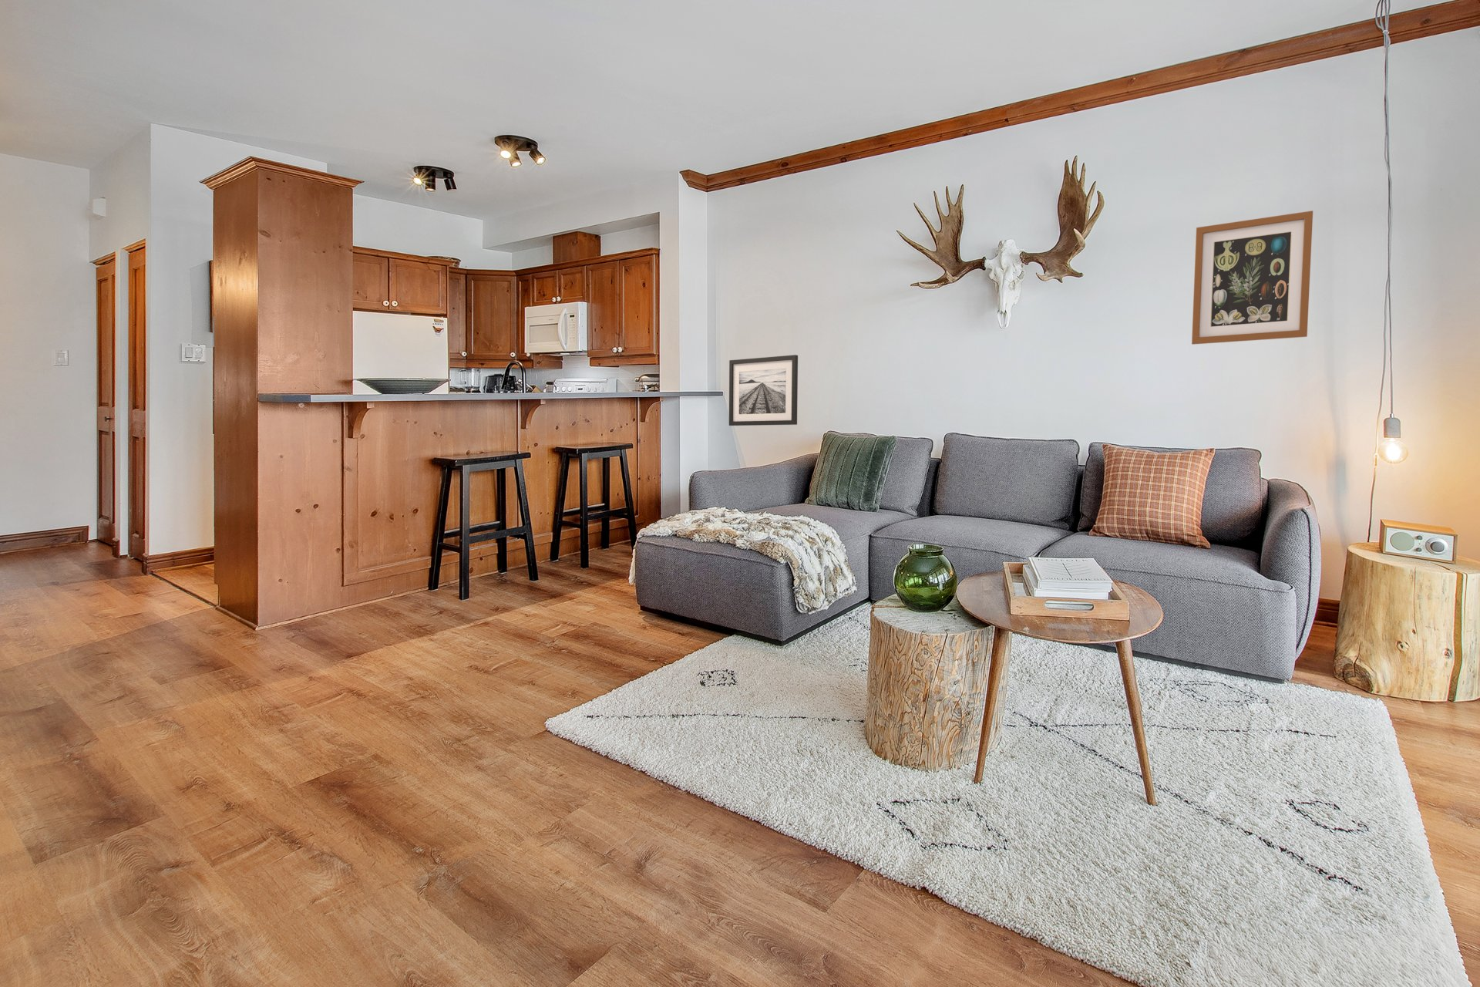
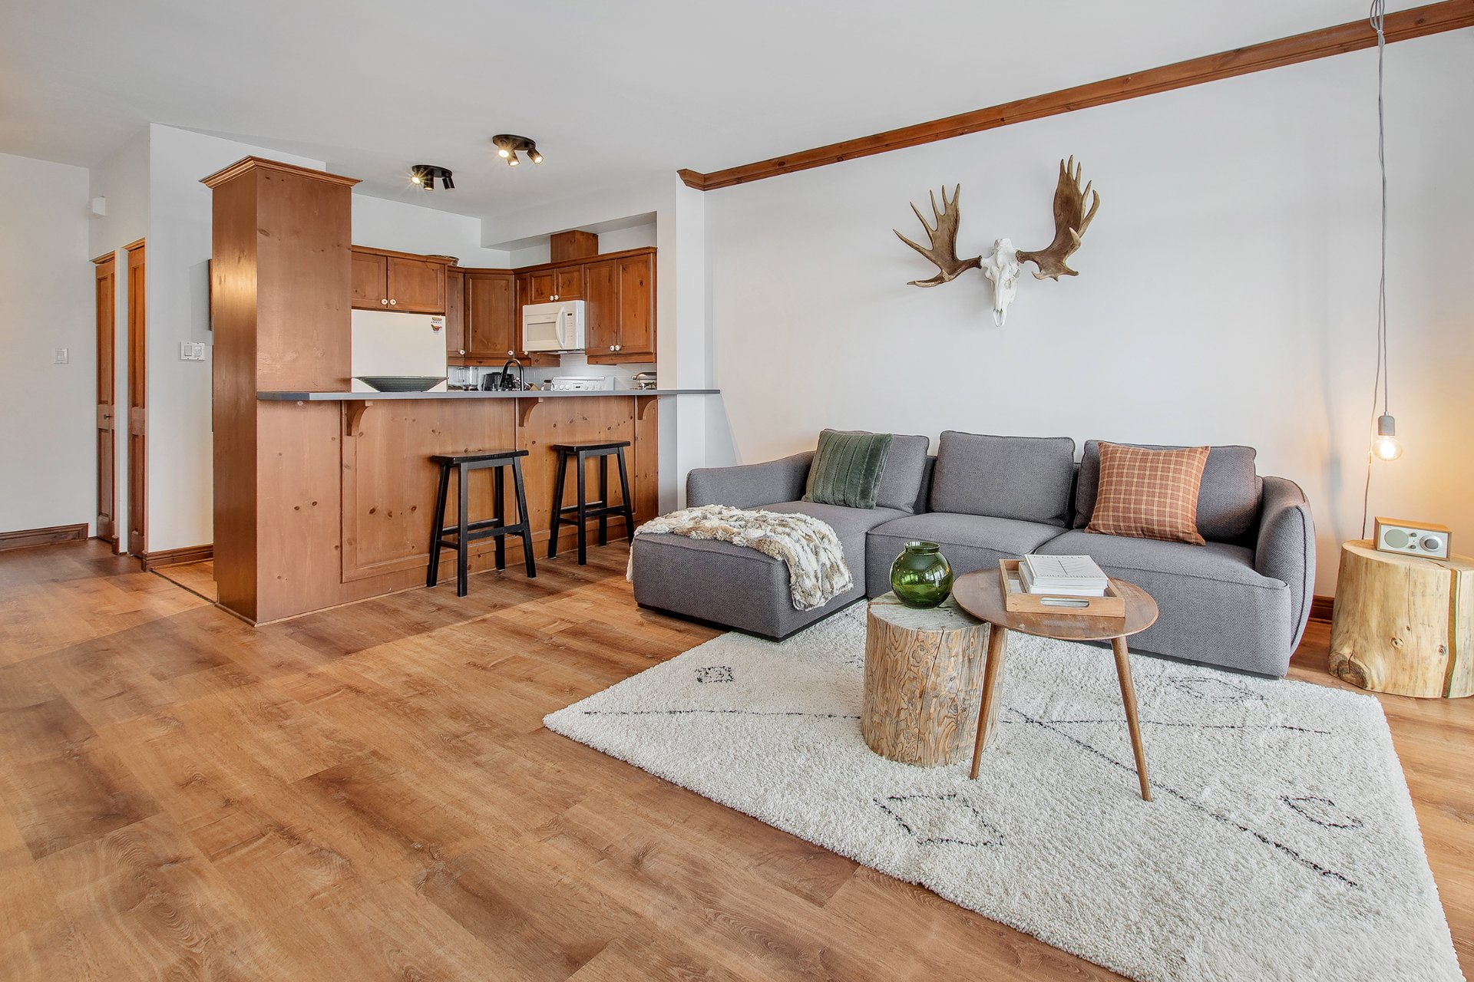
- wall art [728,354,798,426]
- wall art [1191,209,1314,346]
